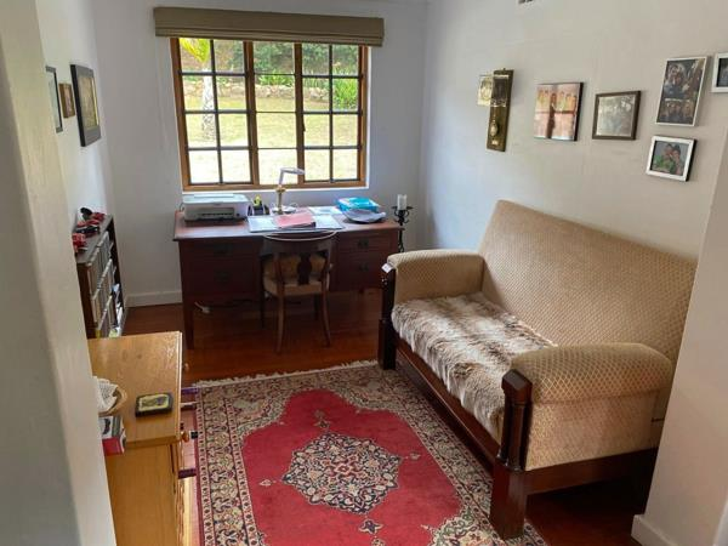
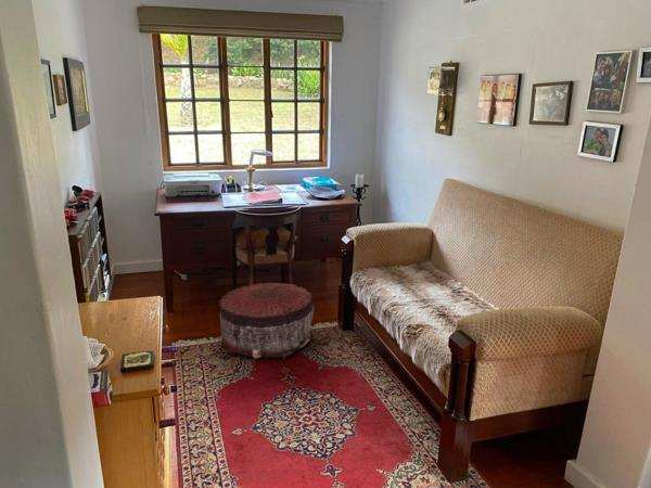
+ pouf [218,281,315,360]
